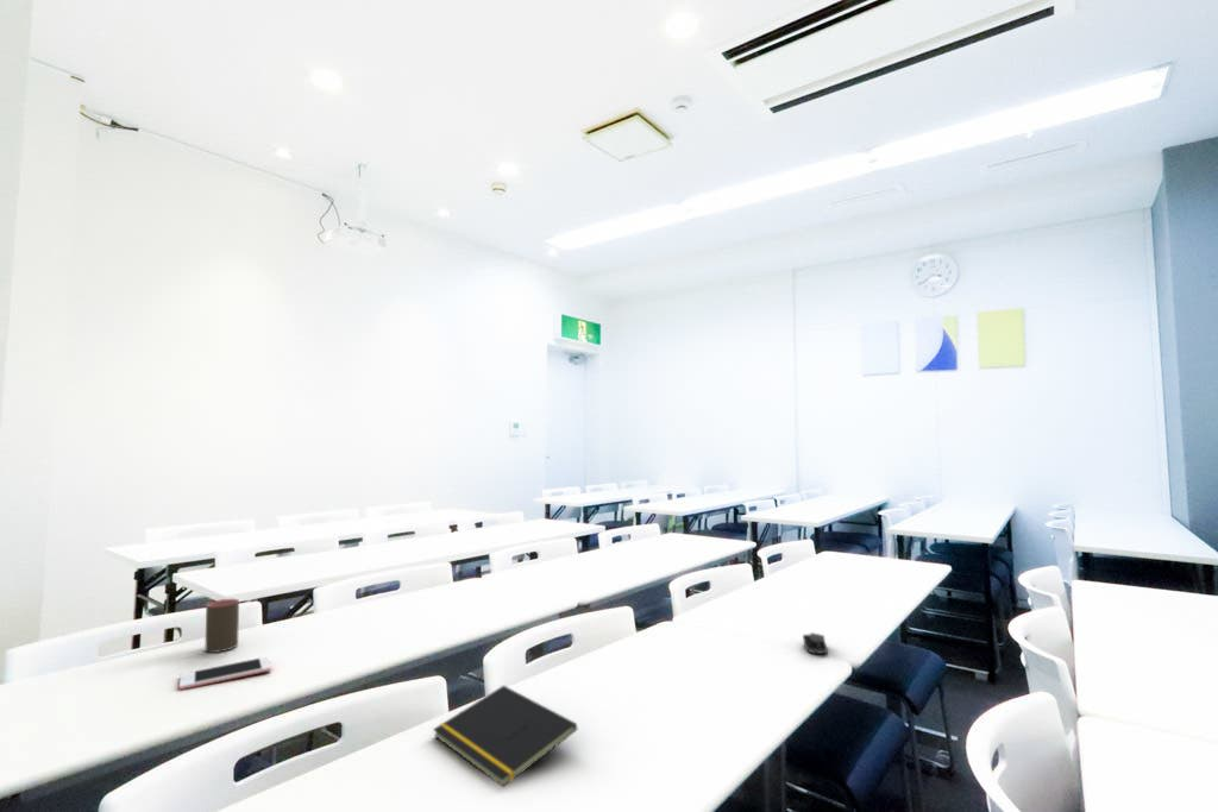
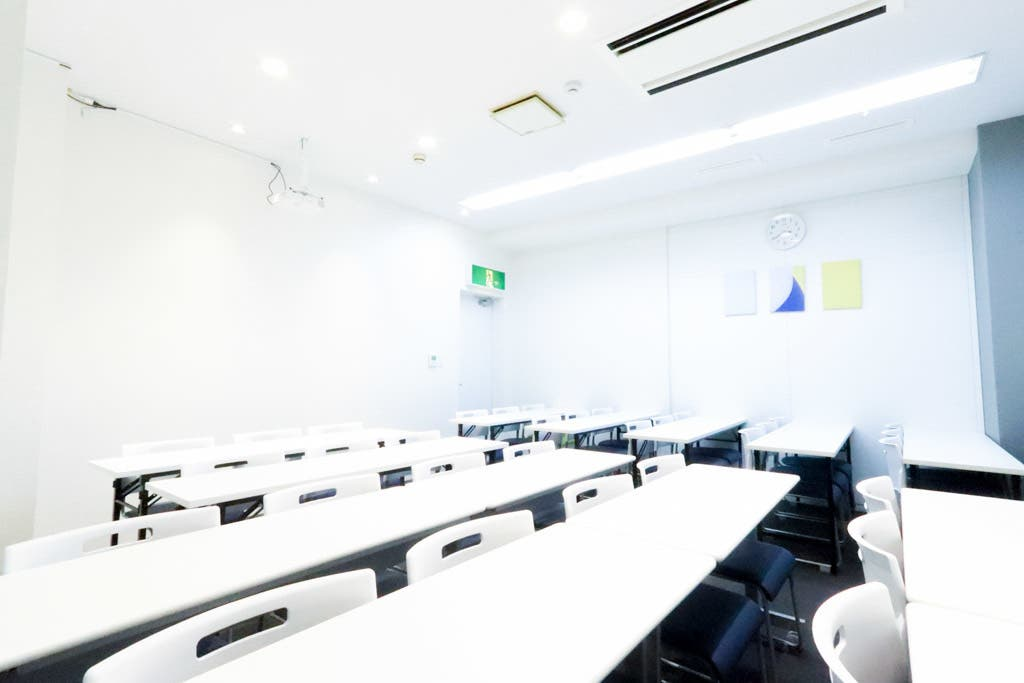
- cell phone [178,655,272,691]
- notepad [432,685,578,788]
- cup [203,598,240,654]
- computer mouse [802,631,829,655]
